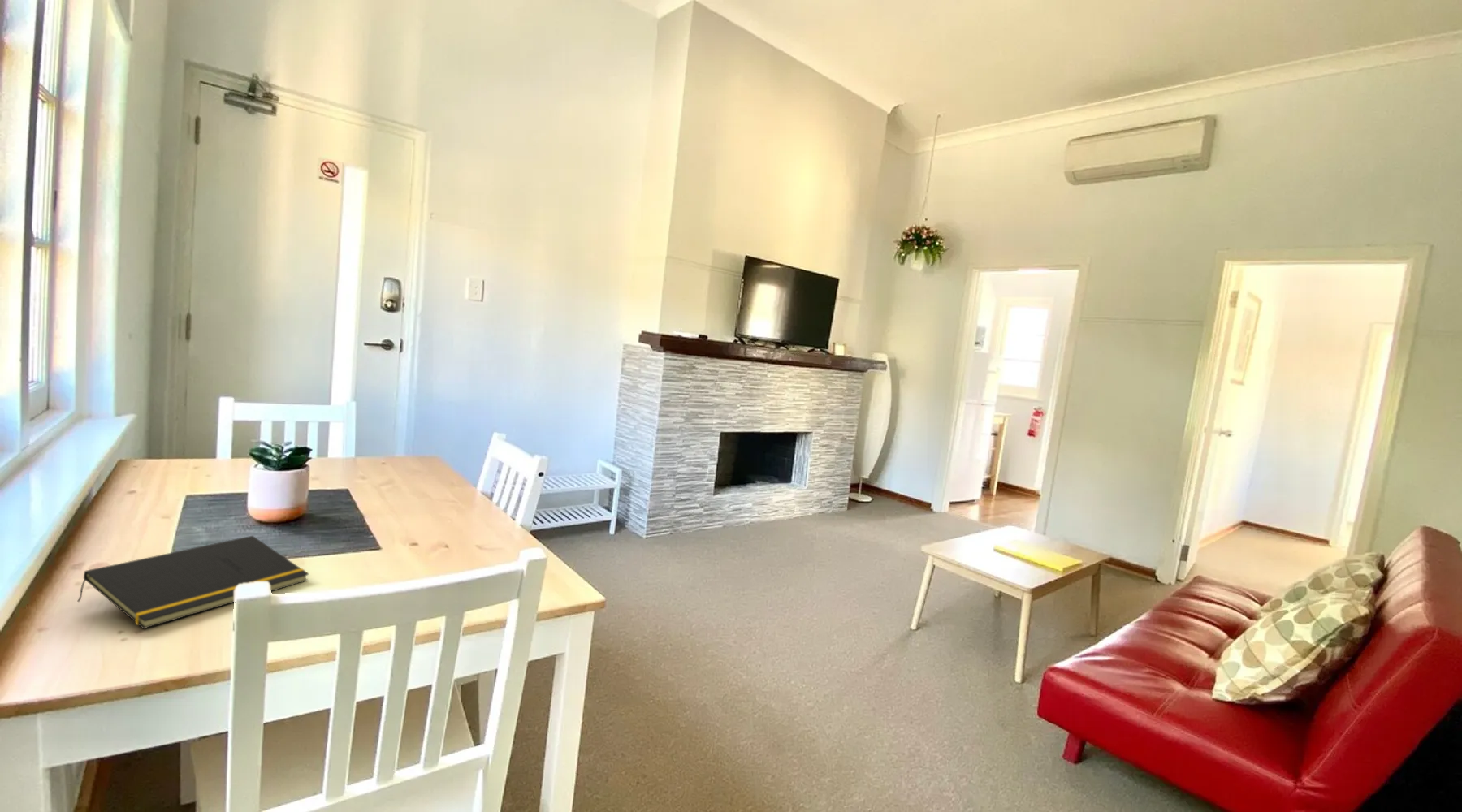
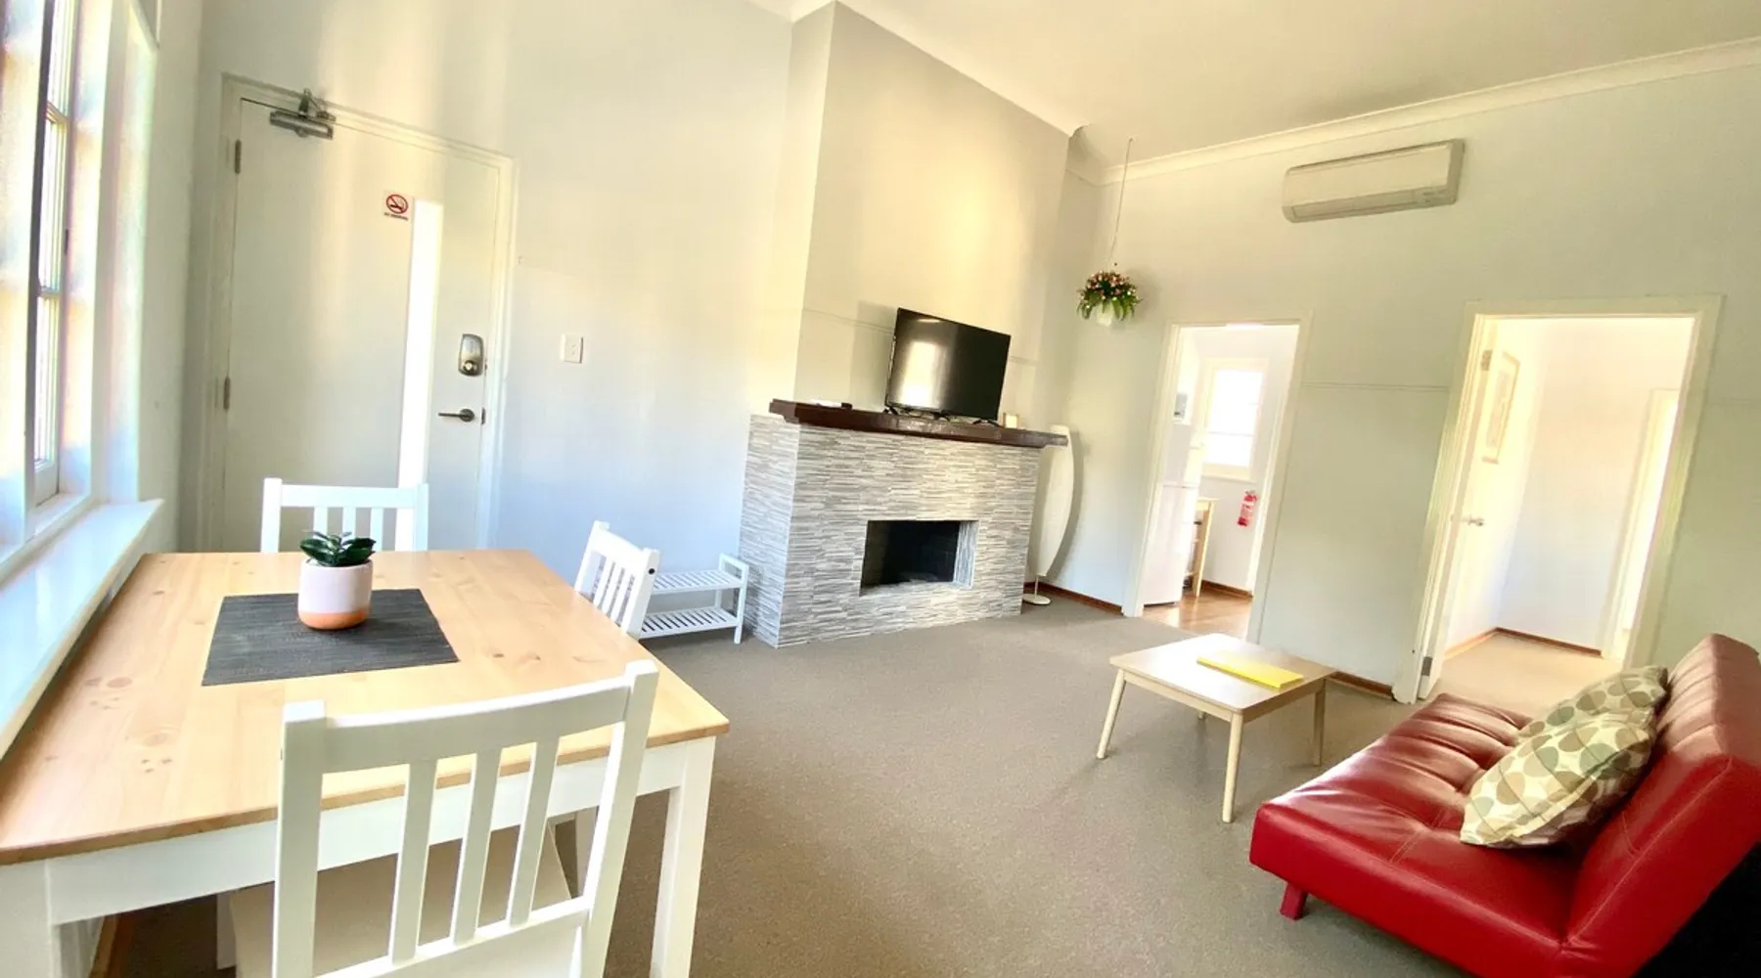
- notepad [77,535,309,630]
